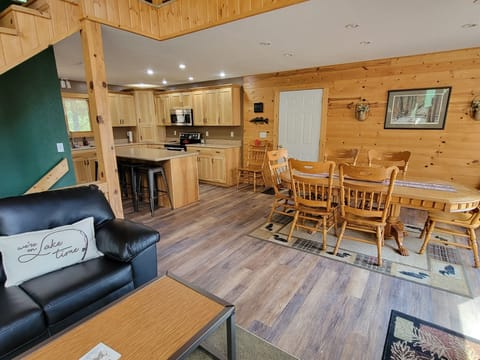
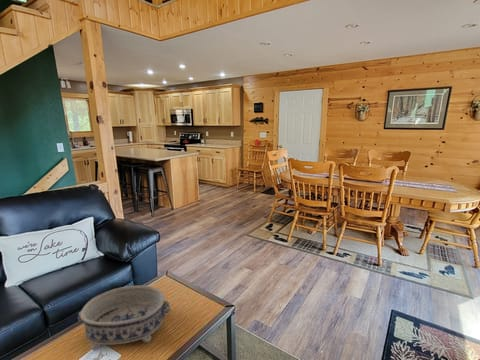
+ decorative bowl [77,285,172,351]
